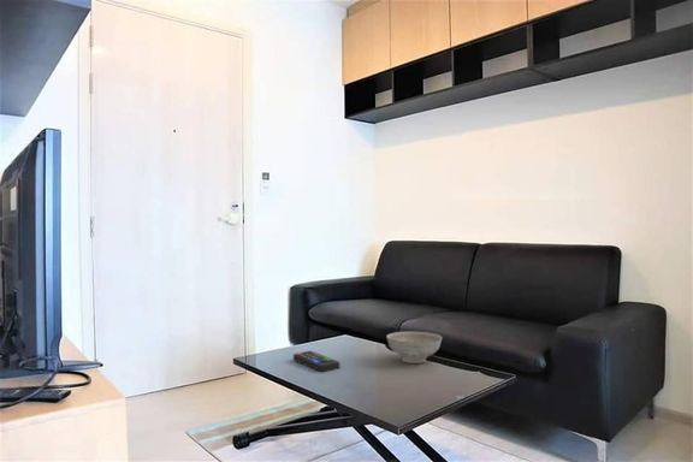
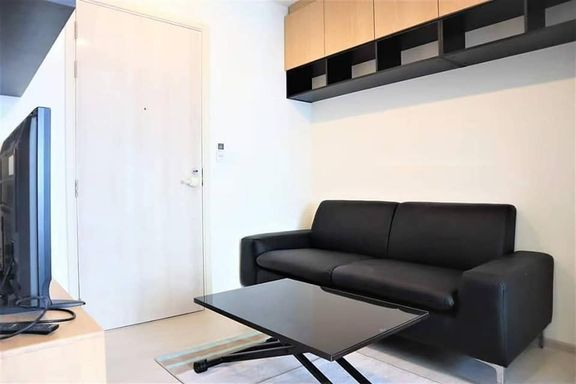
- remote control [292,350,340,373]
- decorative bowl [385,331,443,365]
